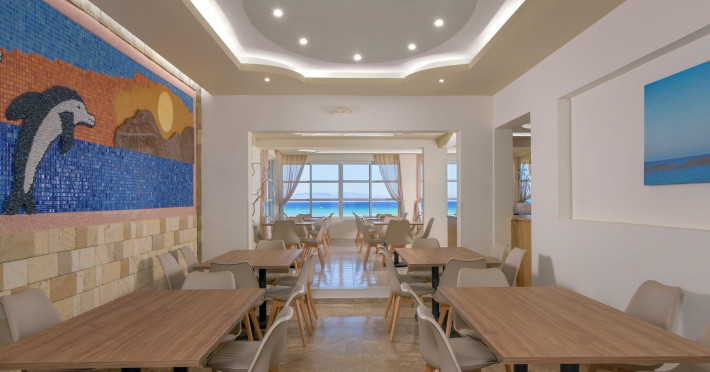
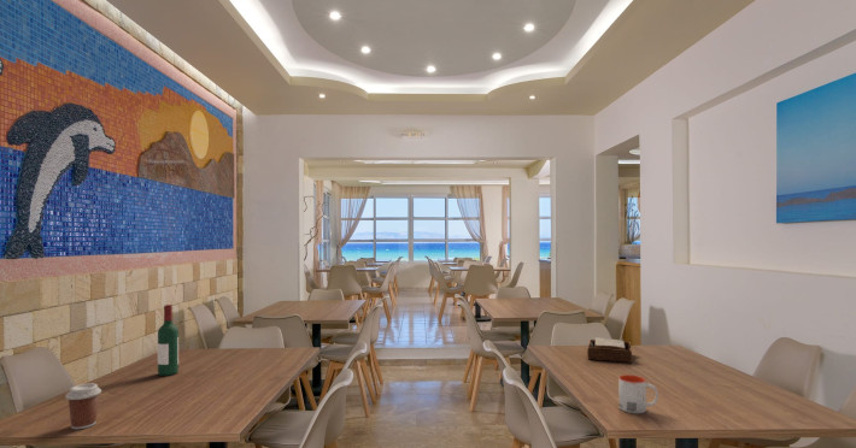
+ mug [617,373,659,414]
+ coffee cup [65,382,102,430]
+ napkin holder [586,336,633,364]
+ wine bottle [157,303,180,377]
